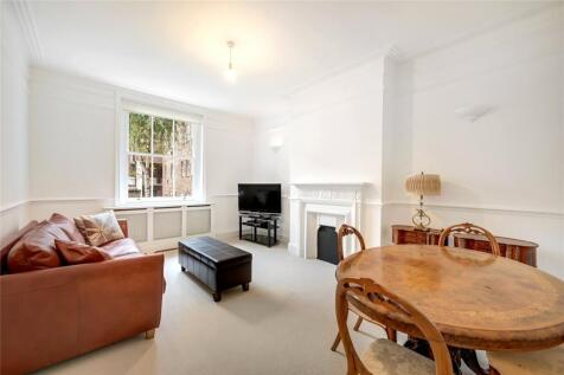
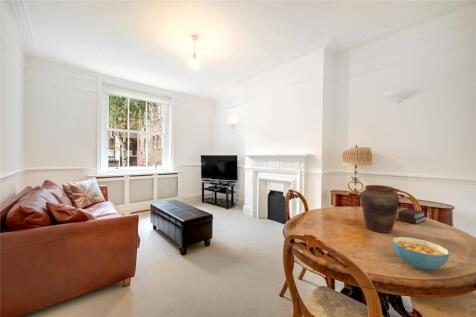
+ cereal bowl [391,236,450,271]
+ book [395,206,427,225]
+ vase [359,184,400,234]
